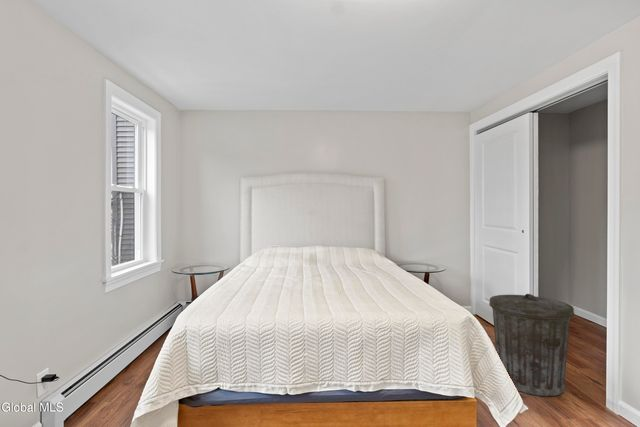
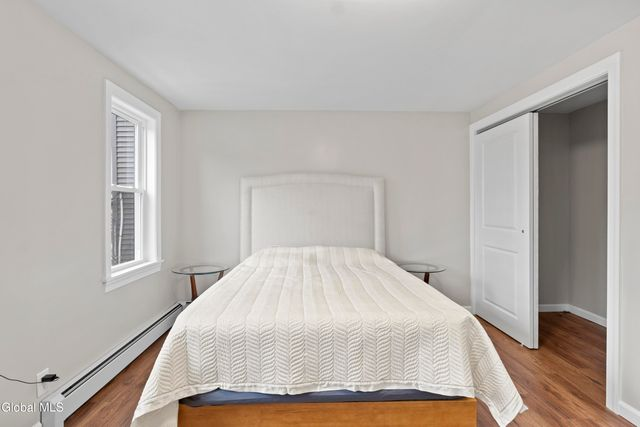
- trash can [488,293,575,397]
